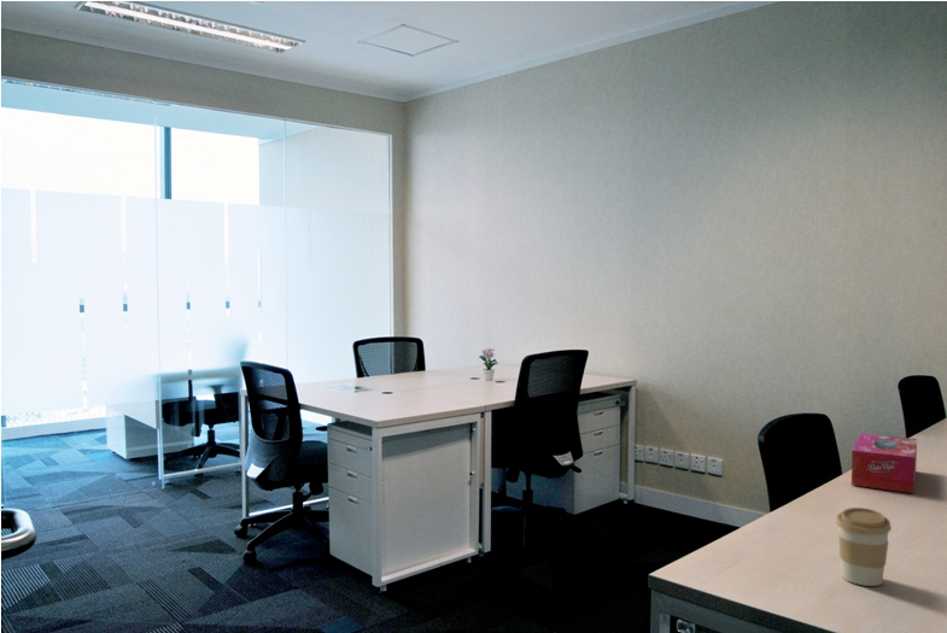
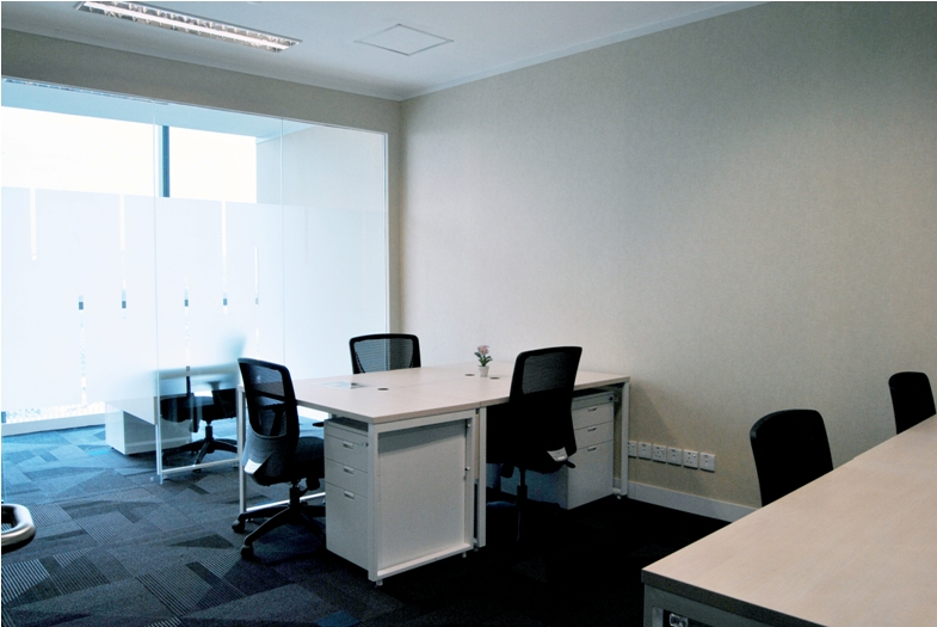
- coffee cup [835,506,893,587]
- tissue box [850,433,918,494]
